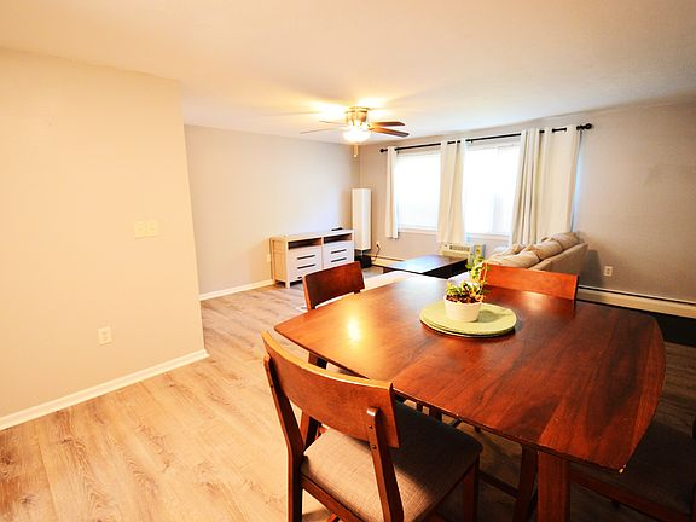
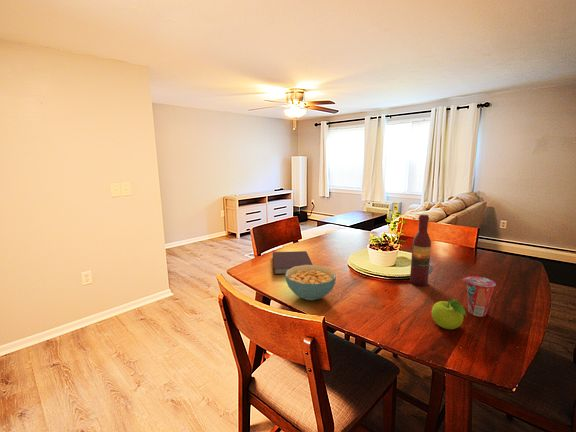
+ fruit [431,298,468,330]
+ cup [461,275,497,317]
+ cereal bowl [284,264,337,301]
+ wine bottle [409,213,432,287]
+ notebook [272,250,314,275]
